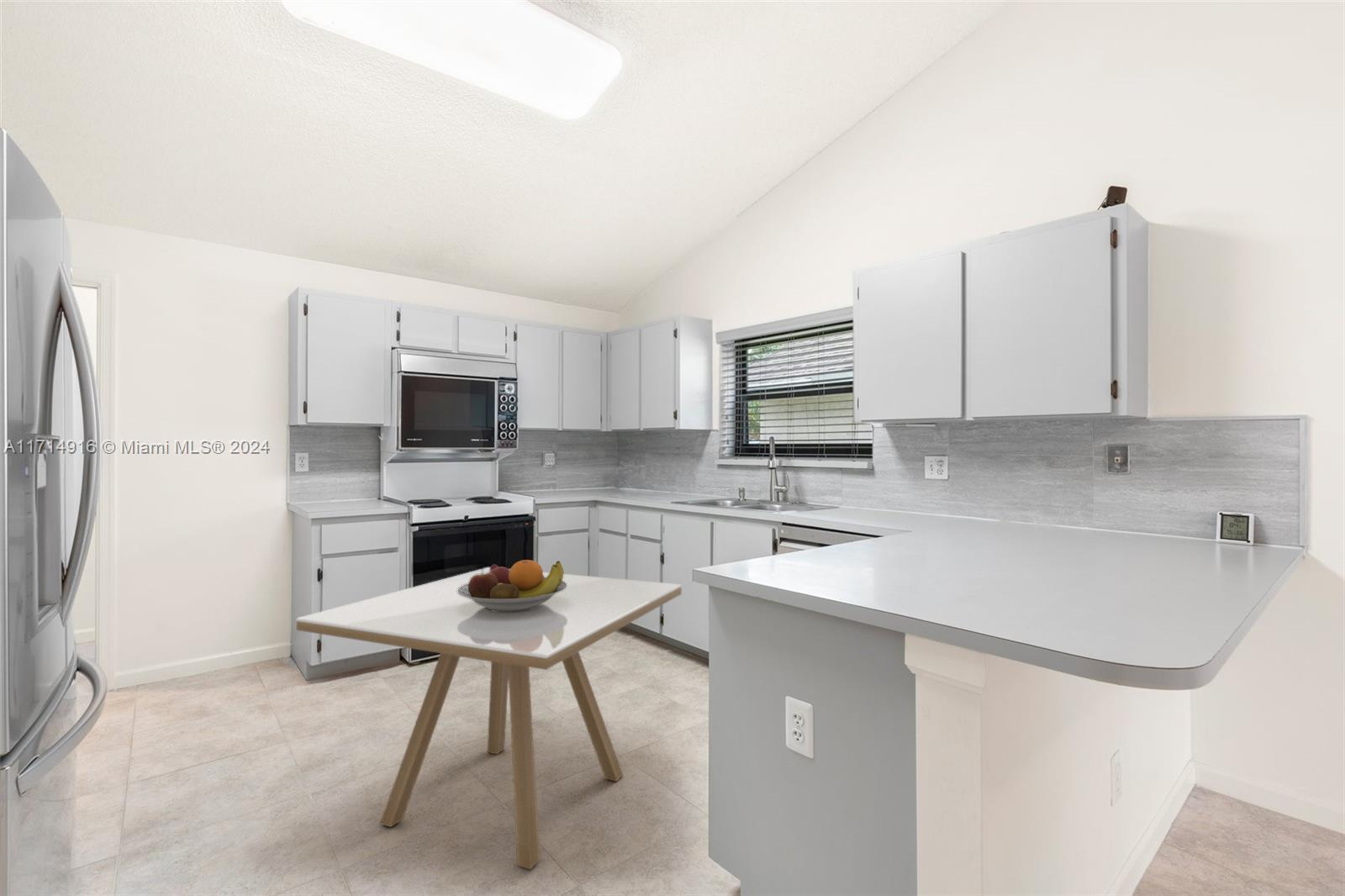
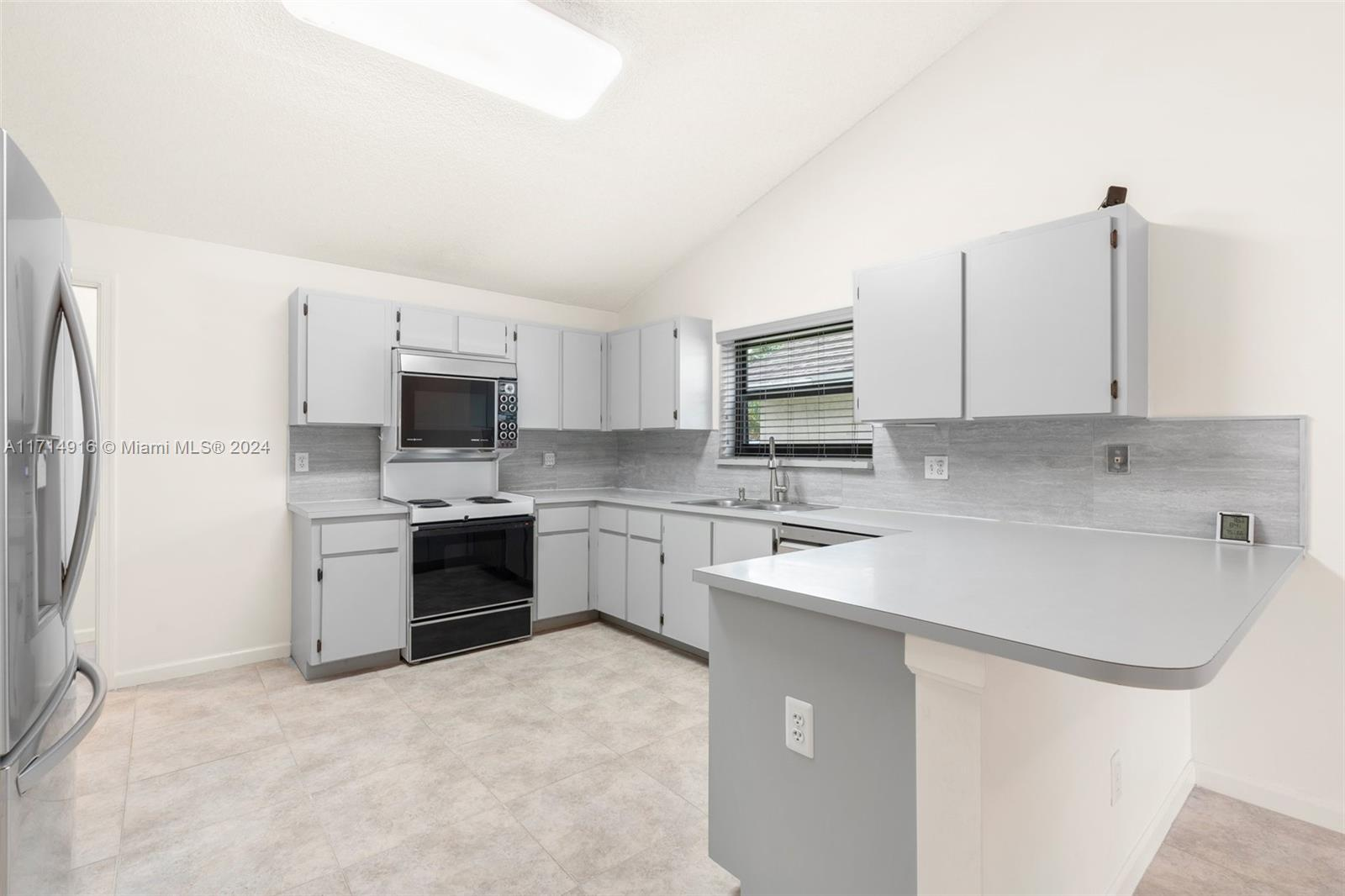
- dining table [296,567,683,870]
- fruit bowl [457,559,567,612]
